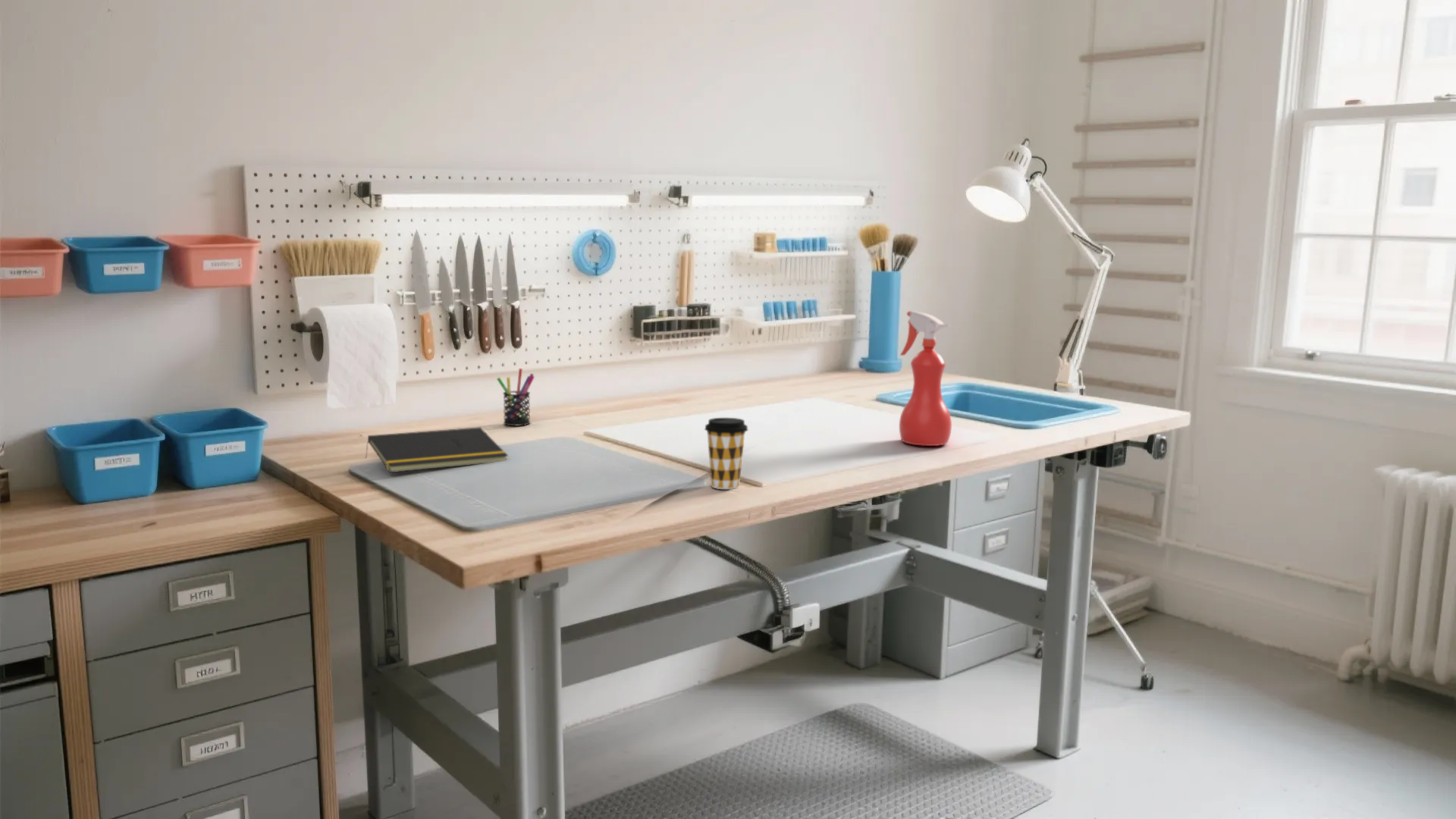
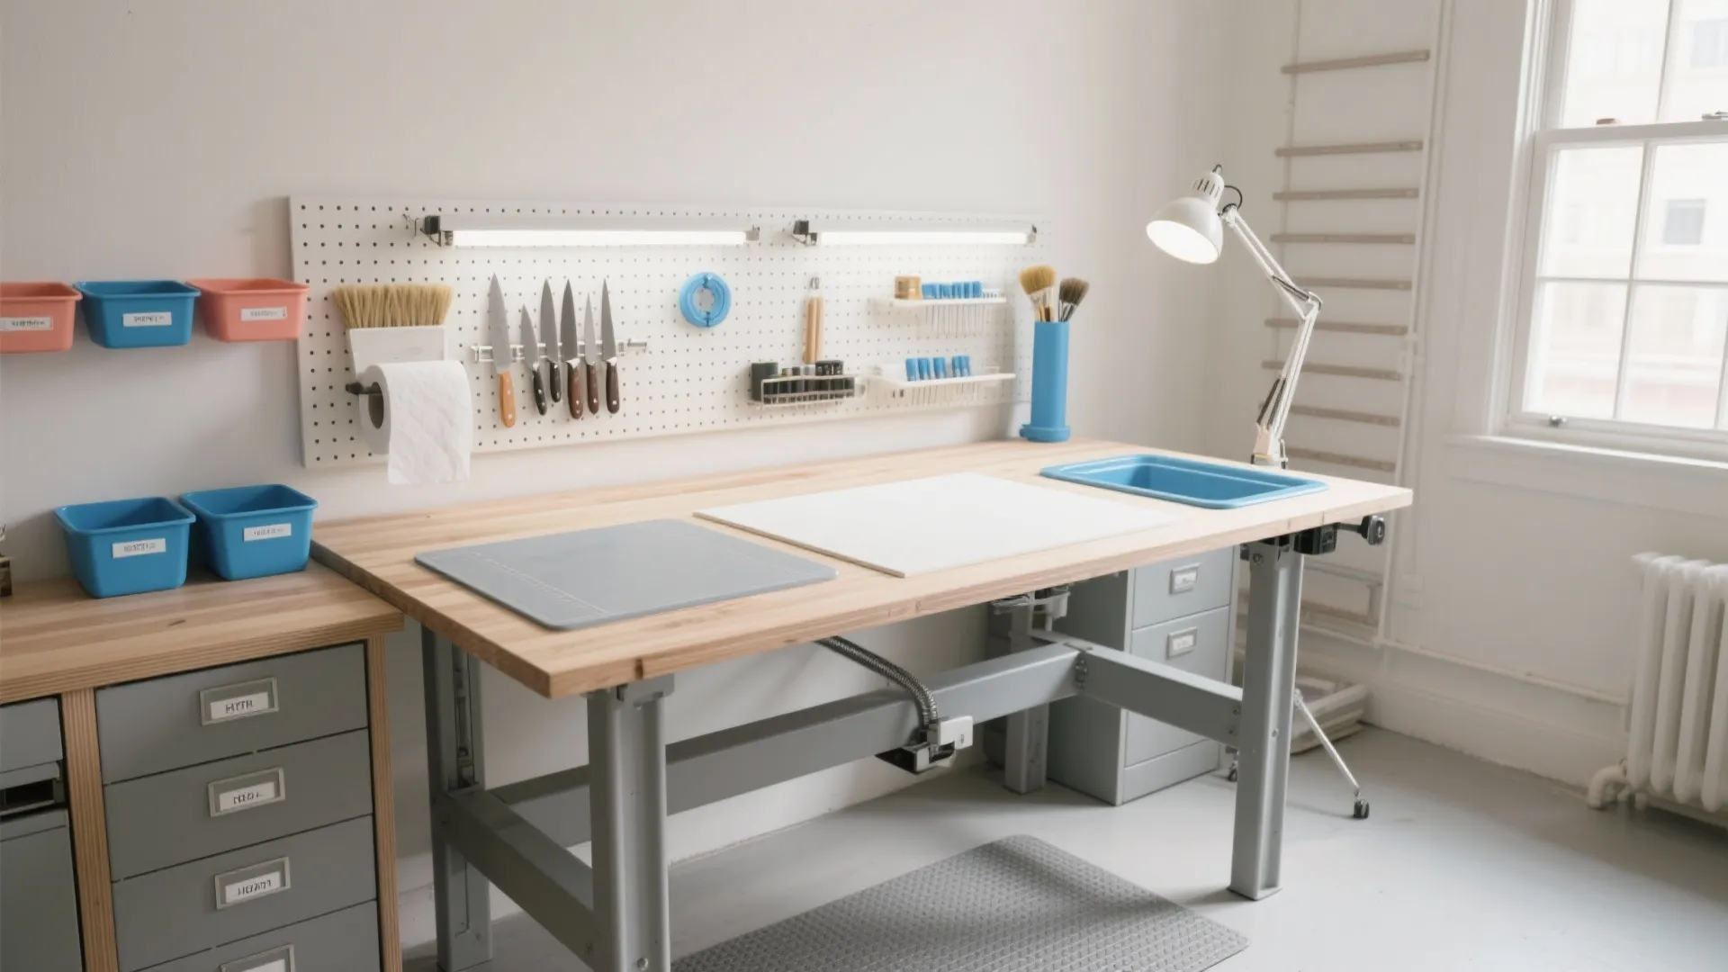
- pen holder [496,368,535,426]
- spray bottle [899,310,952,447]
- coffee cup [704,417,748,490]
- notepad [365,426,509,473]
